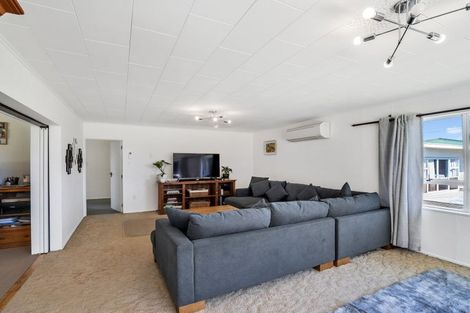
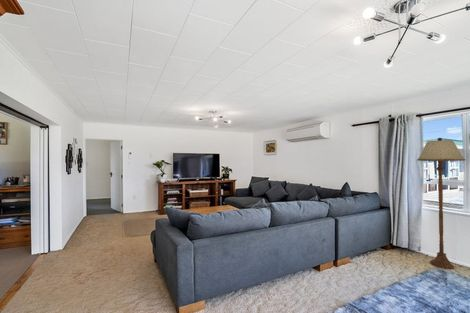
+ floor lamp [416,137,466,270]
